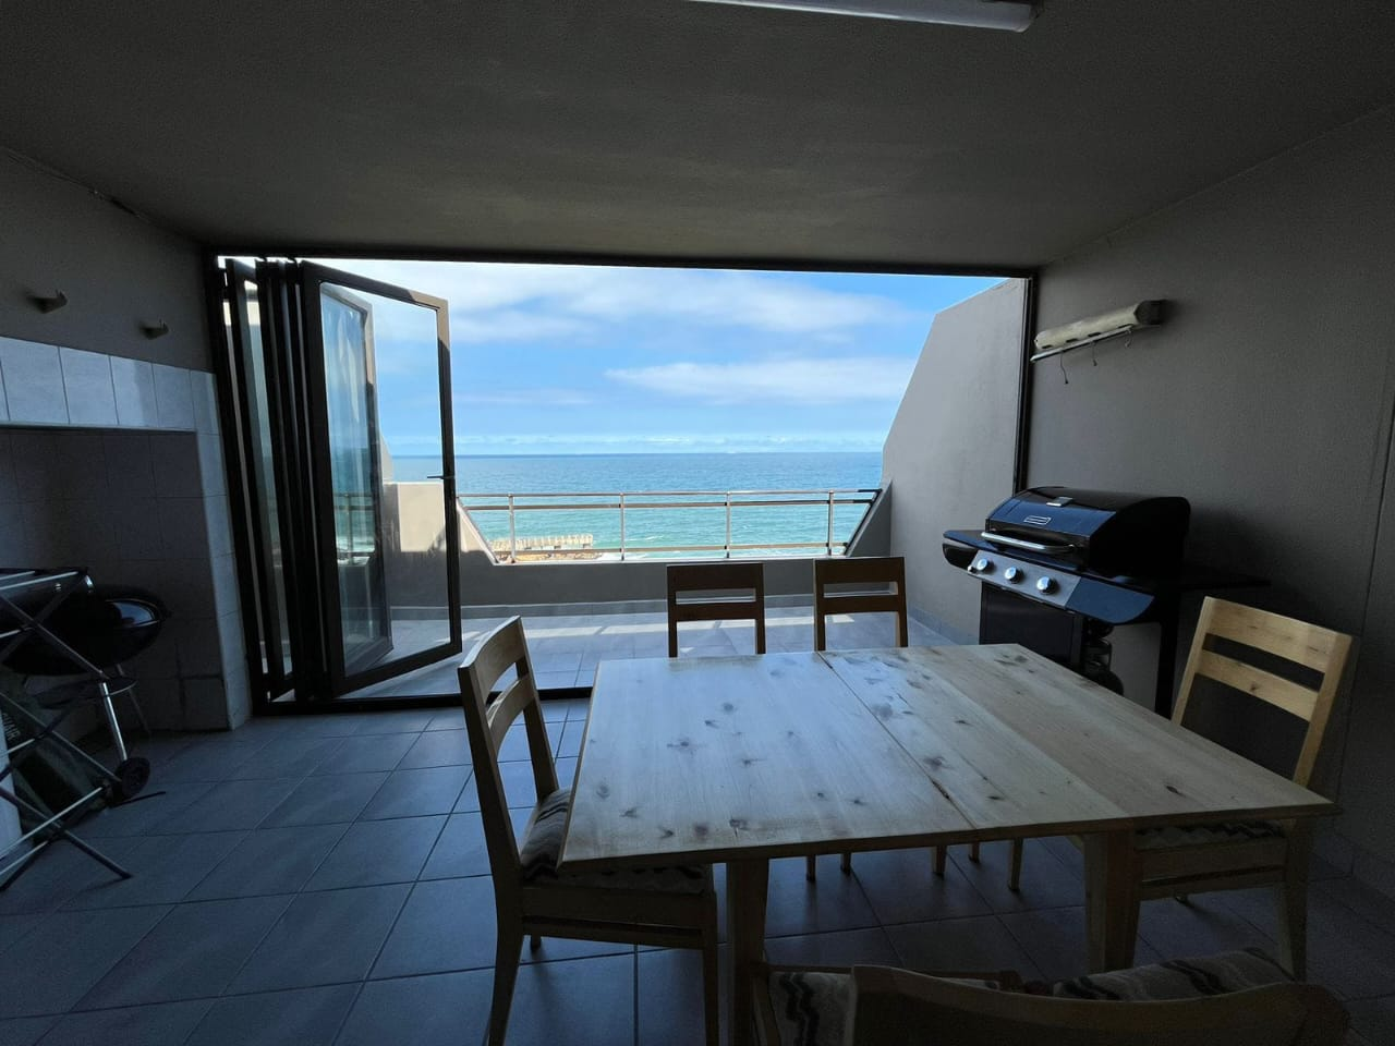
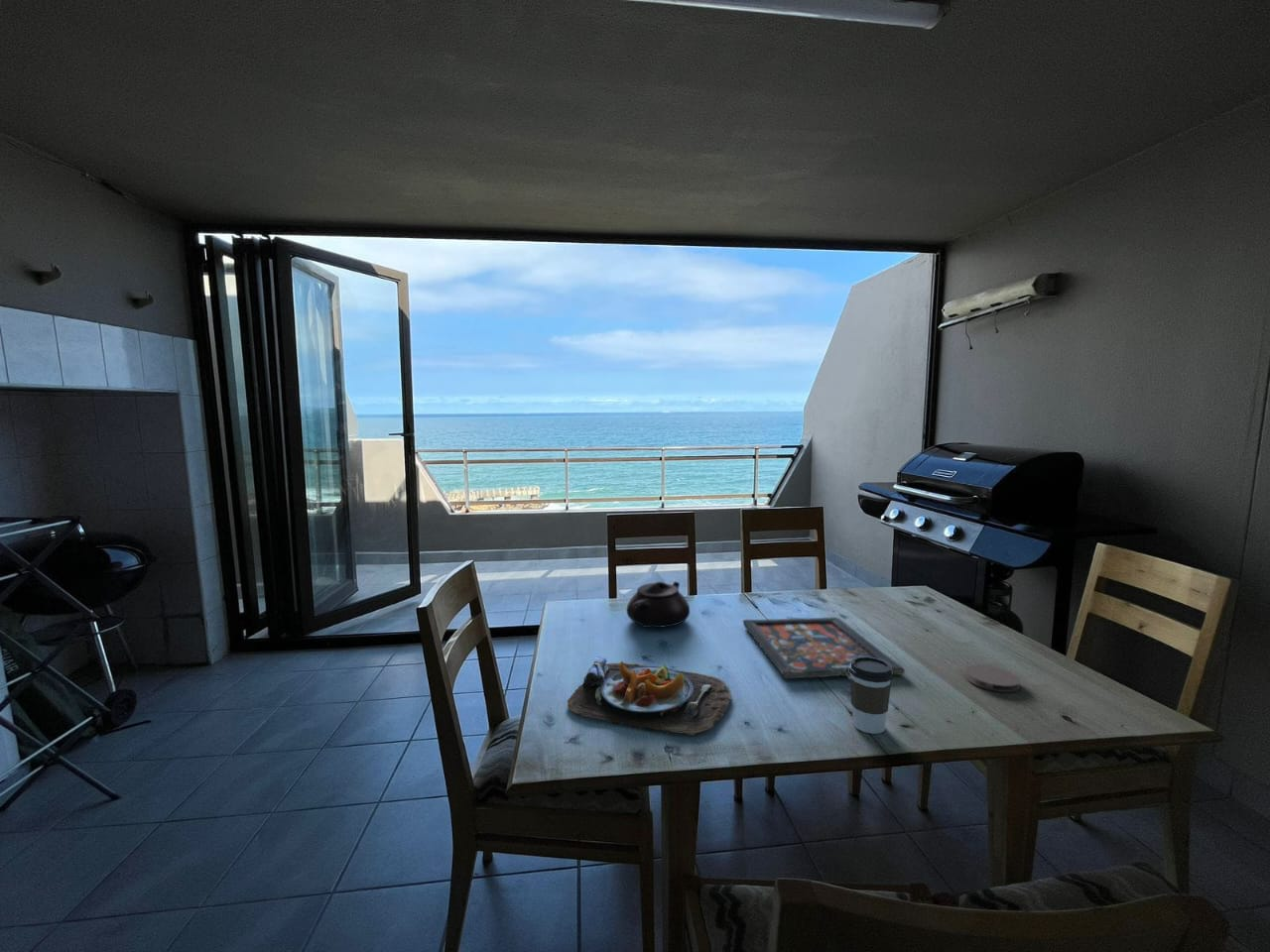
+ food plate [567,655,733,736]
+ board game [742,616,906,680]
+ coffee cup [849,656,893,735]
+ teapot [626,580,691,629]
+ coaster [964,663,1021,693]
